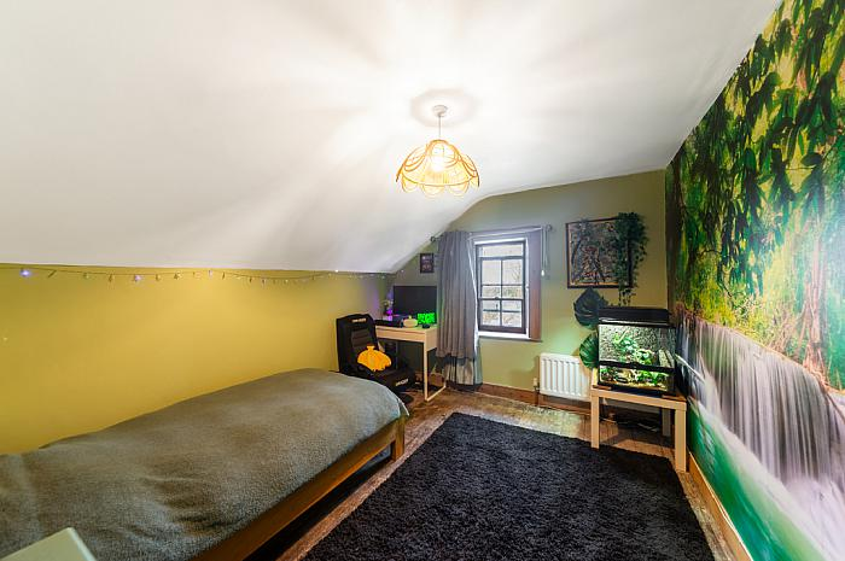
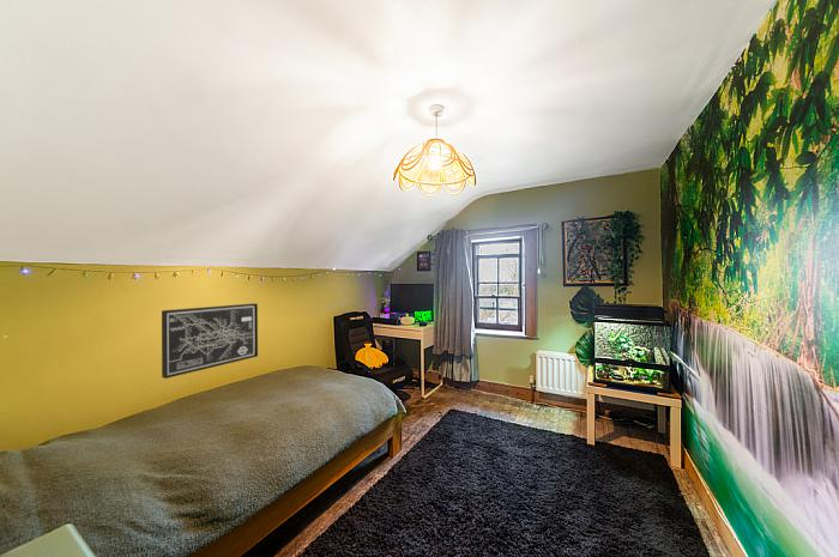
+ wall art [161,302,259,380]
